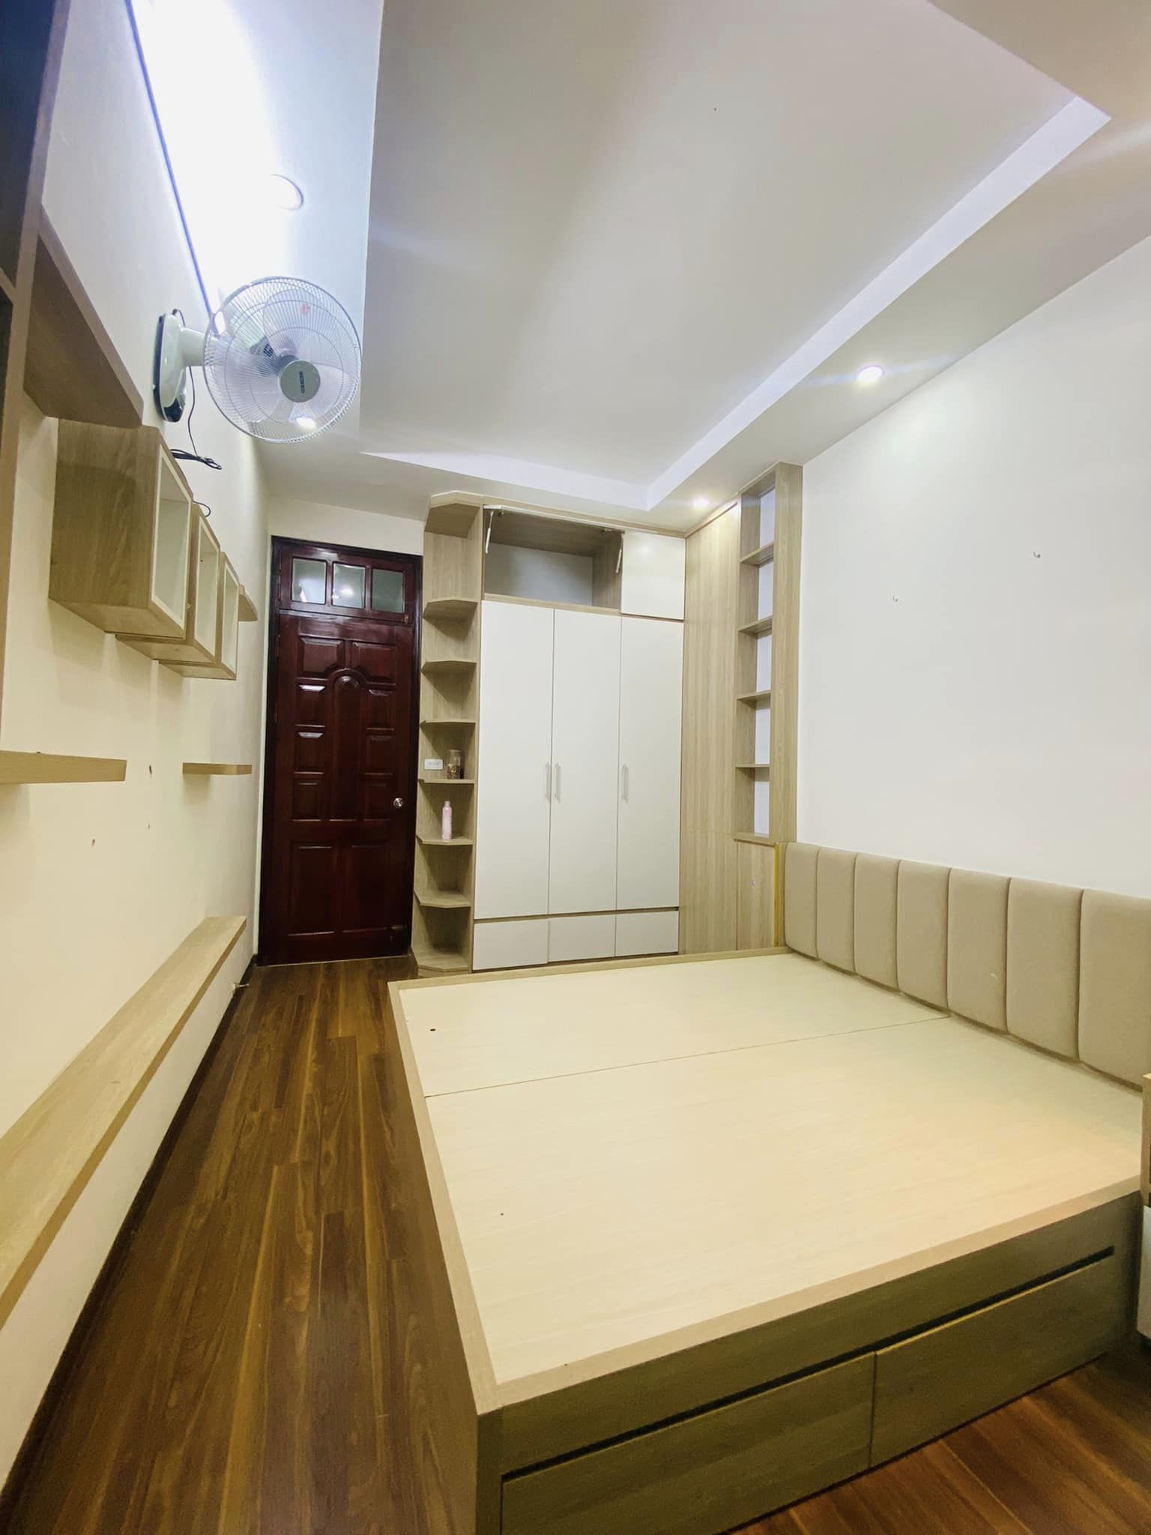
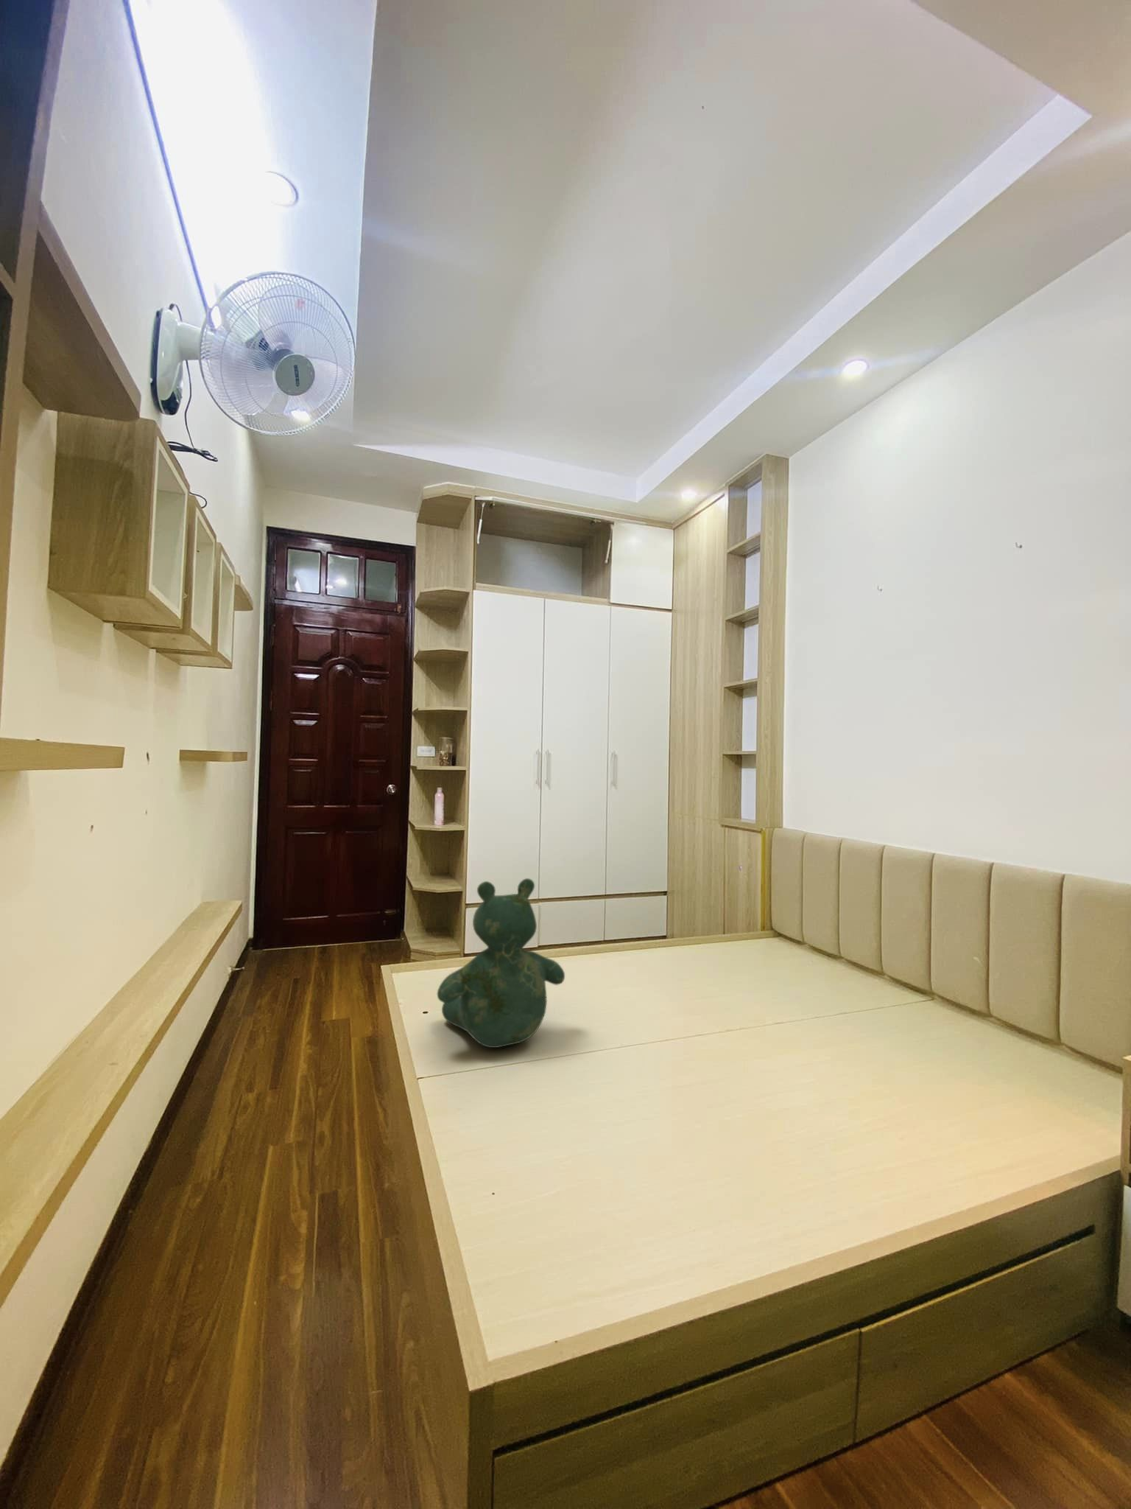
+ teddy bear [437,878,566,1048]
